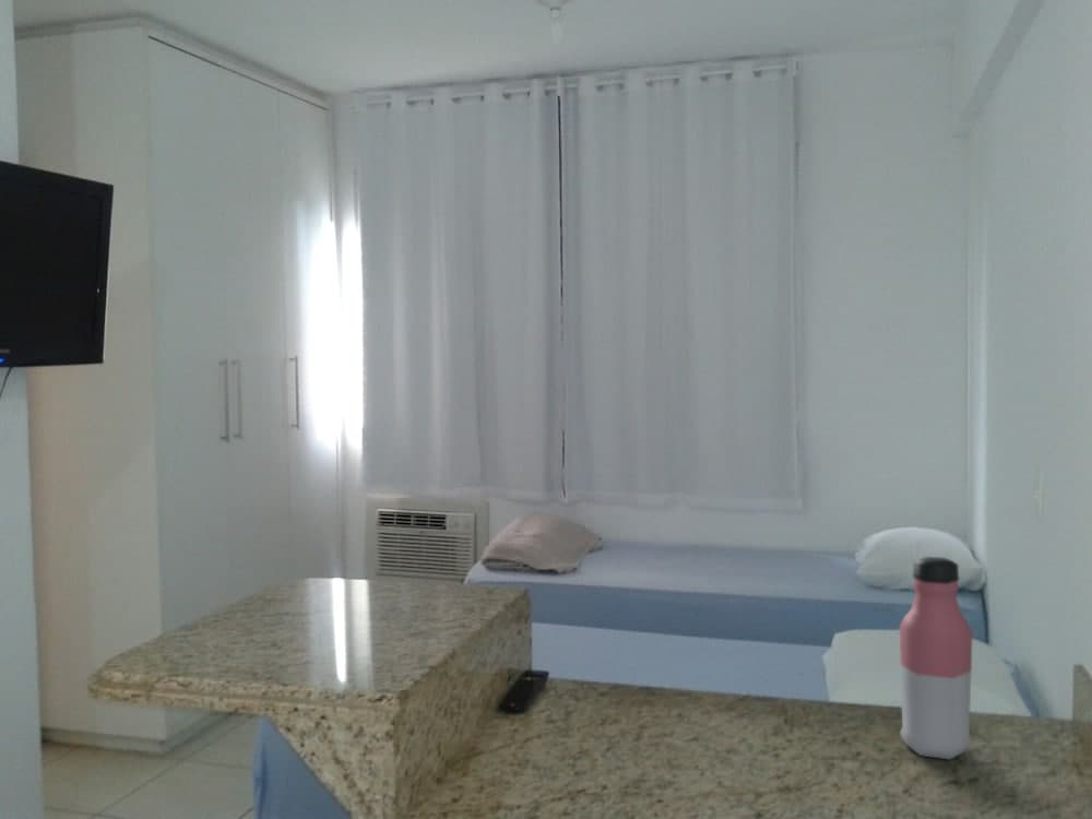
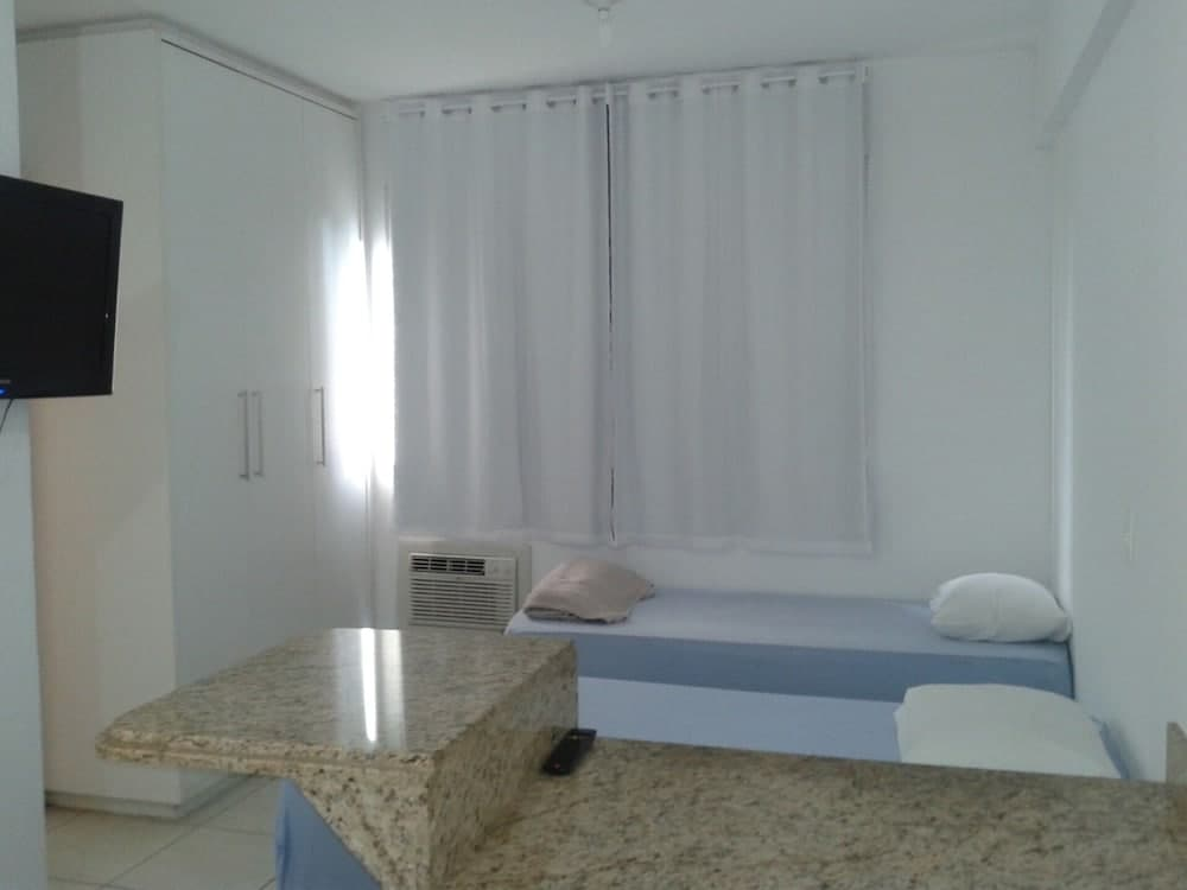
- water bottle [899,556,974,760]
